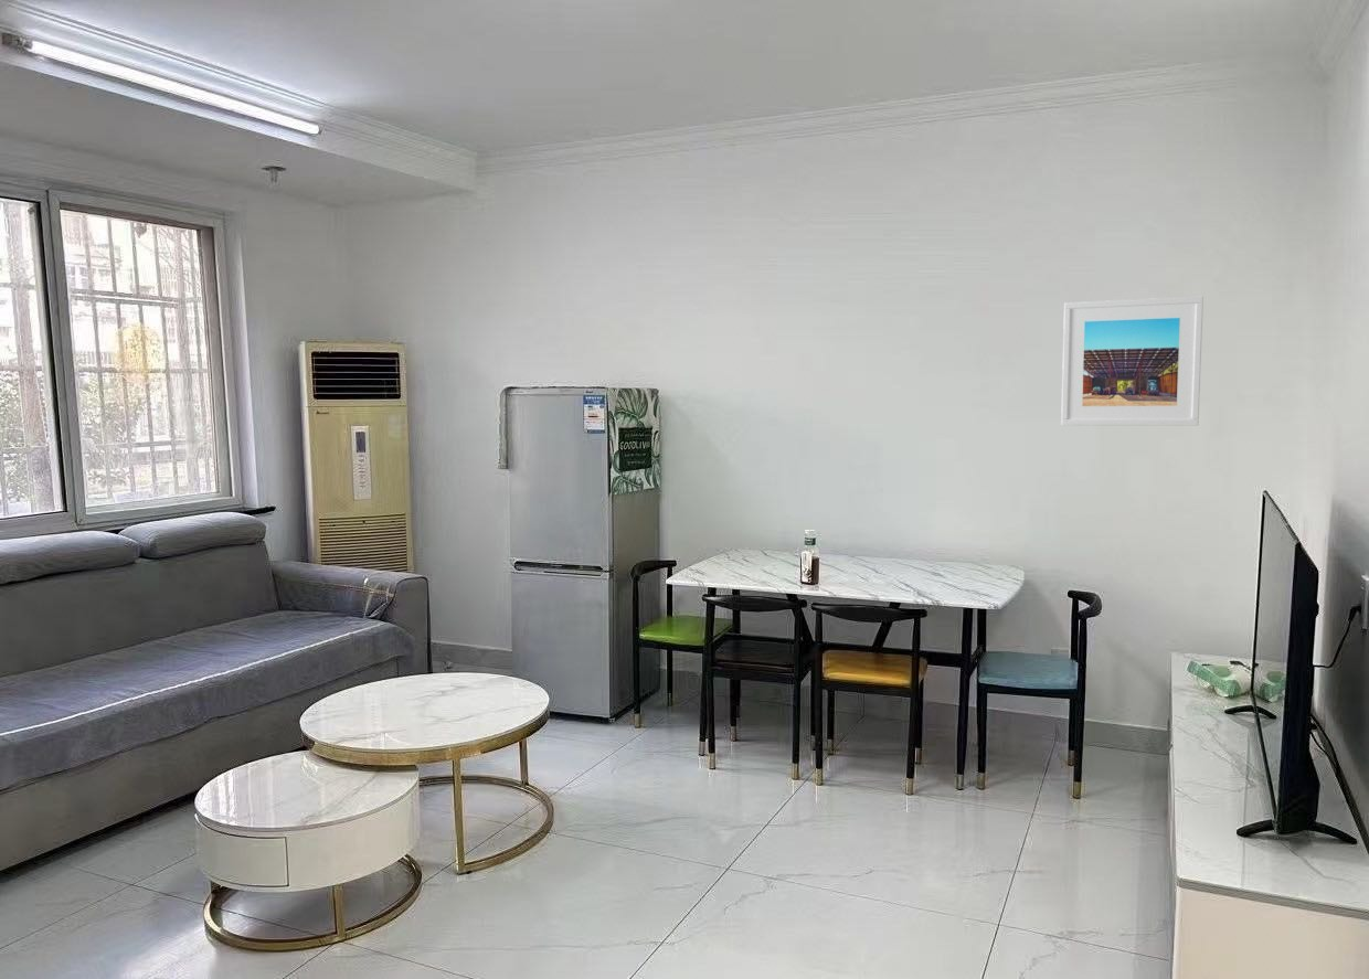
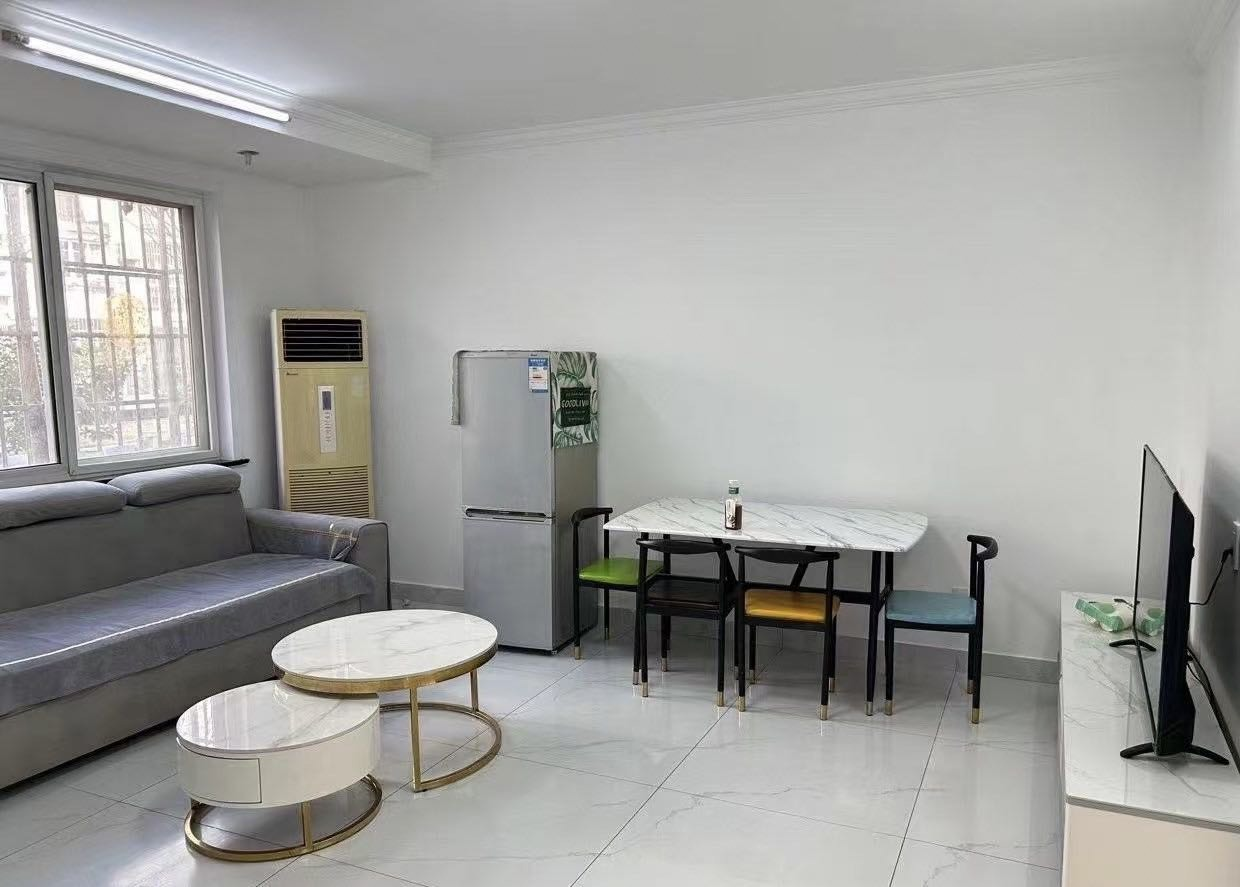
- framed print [1060,296,1204,427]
